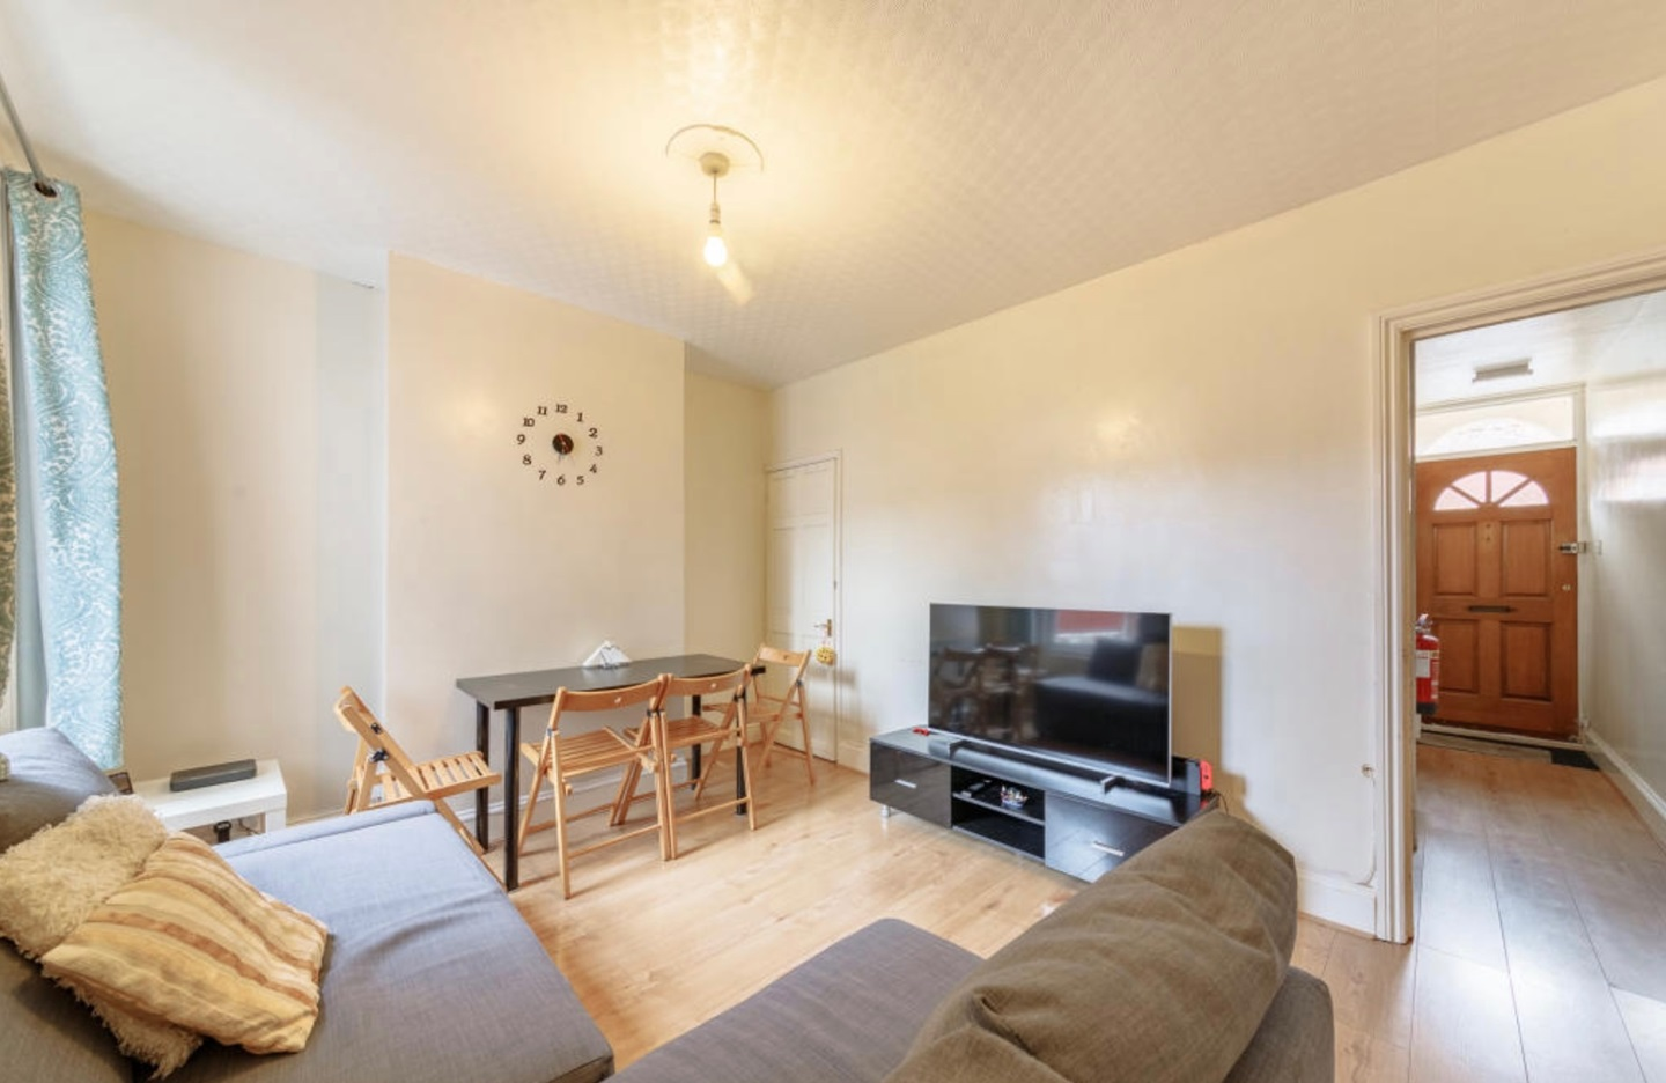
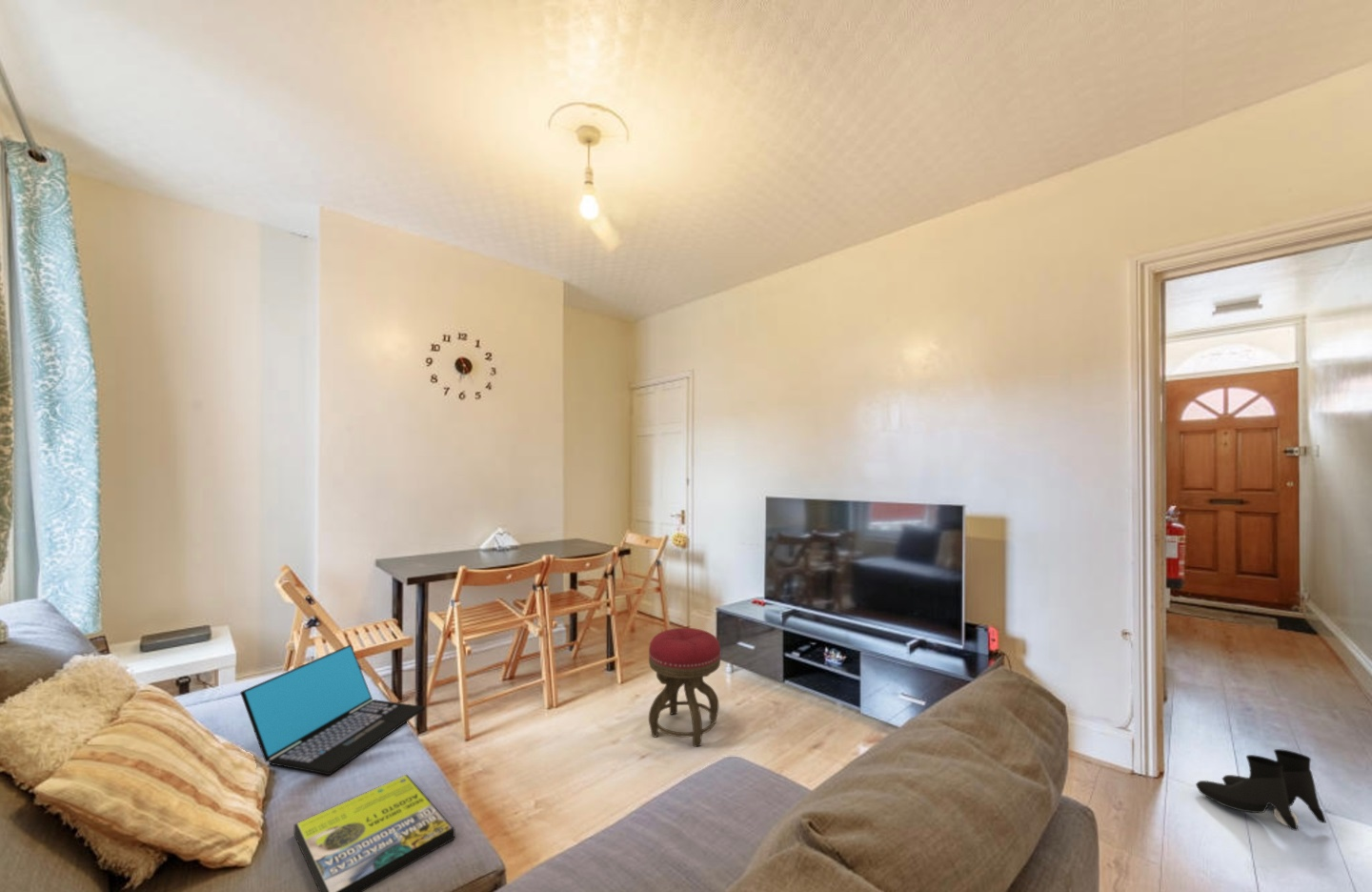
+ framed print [293,774,455,892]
+ laptop [239,644,426,776]
+ boots [1195,748,1327,832]
+ stool [648,627,722,748]
